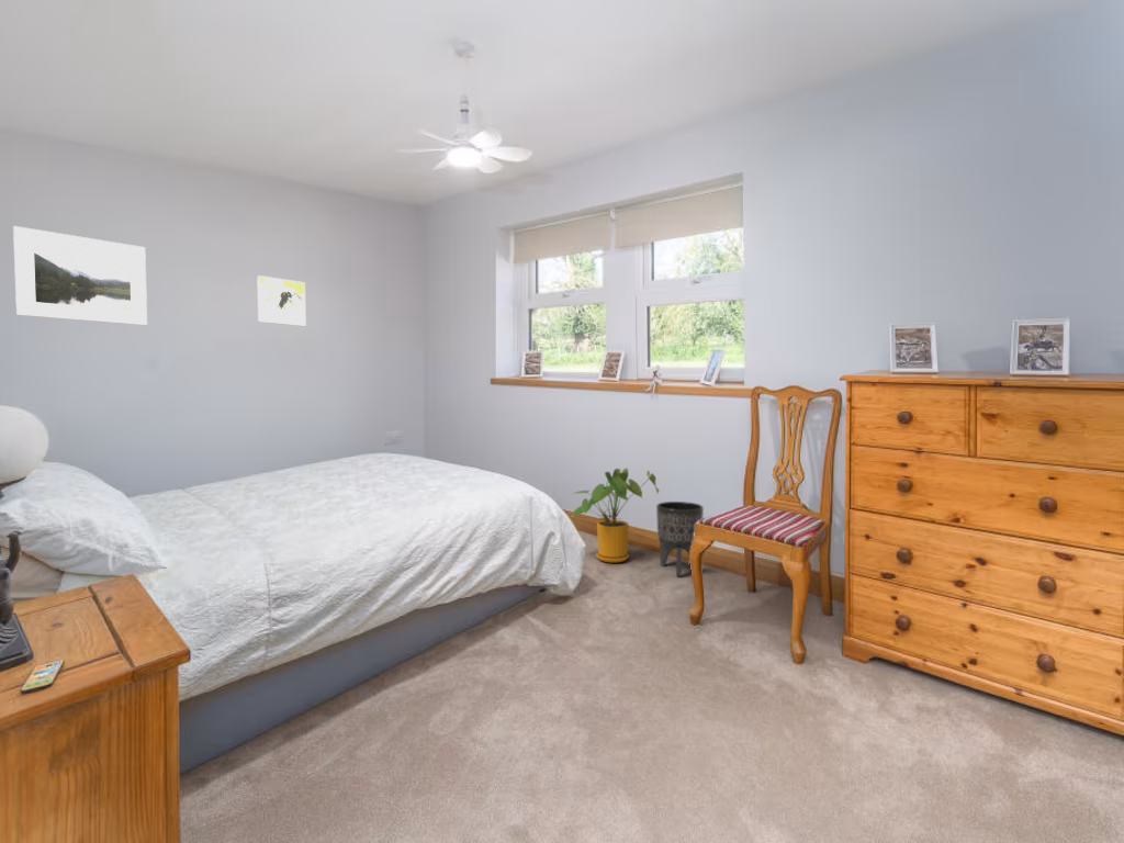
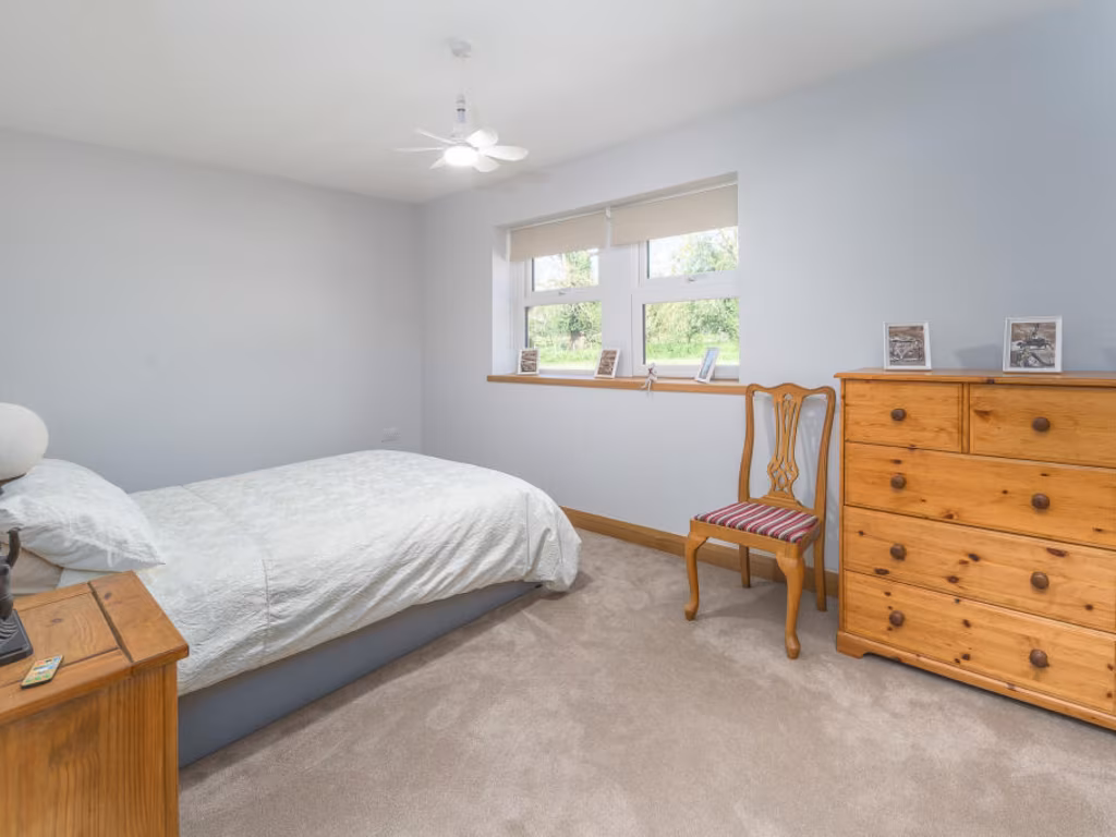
- house plant [570,467,660,563]
- planter [655,501,705,577]
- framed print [256,274,306,327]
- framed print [12,225,148,326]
